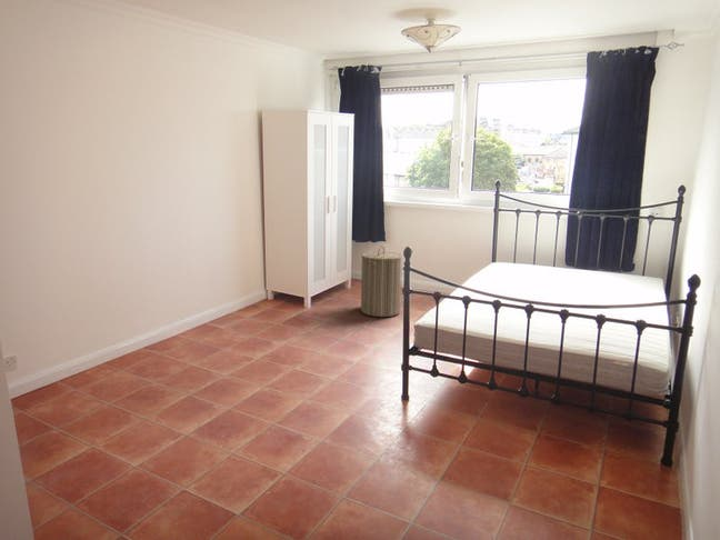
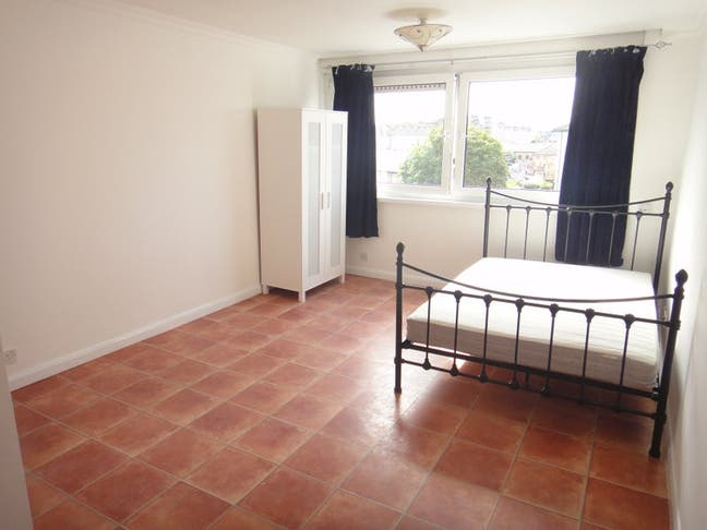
- laundry hamper [360,244,403,318]
